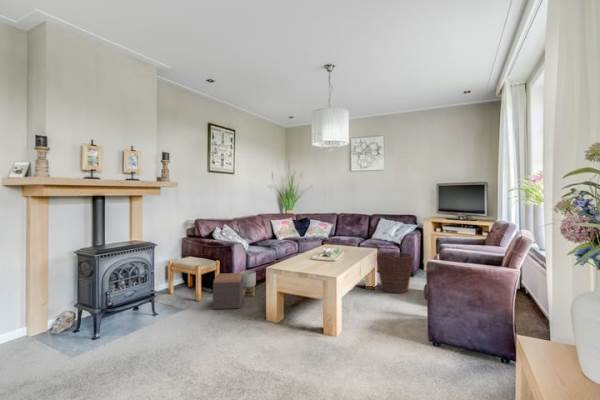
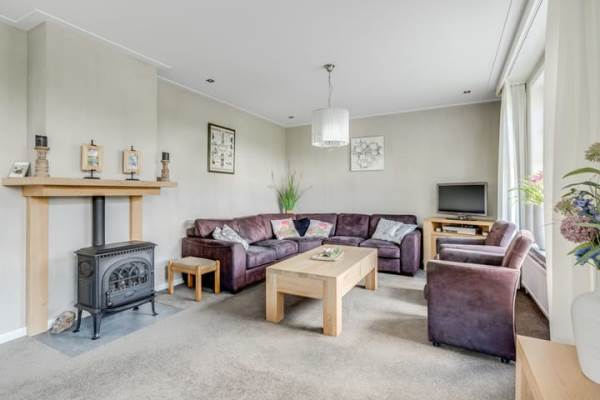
- planter [239,270,257,298]
- footstool [212,272,244,310]
- basket [376,251,415,294]
